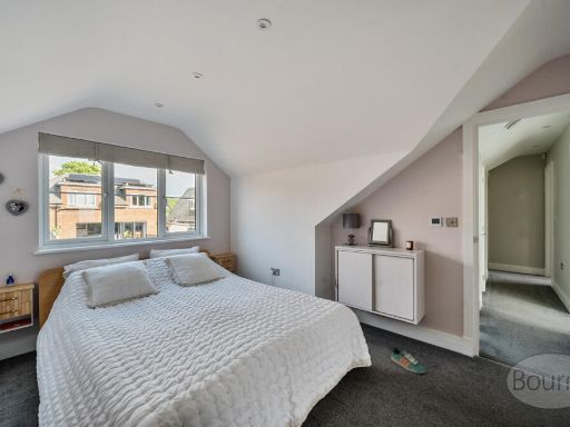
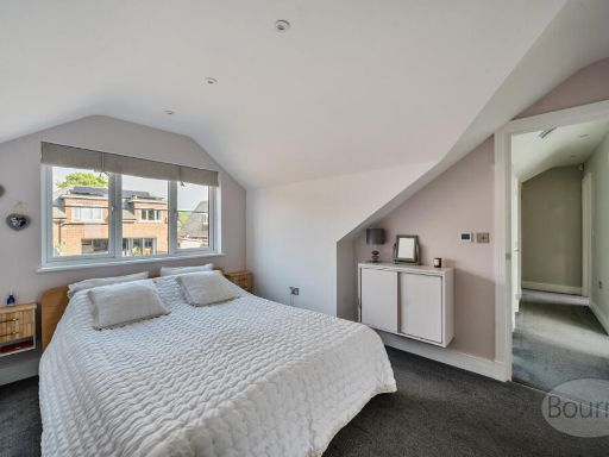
- sneaker [390,346,426,375]
